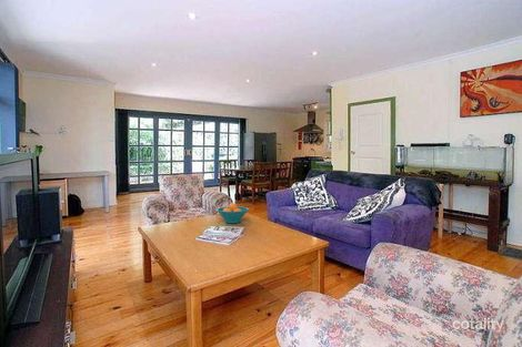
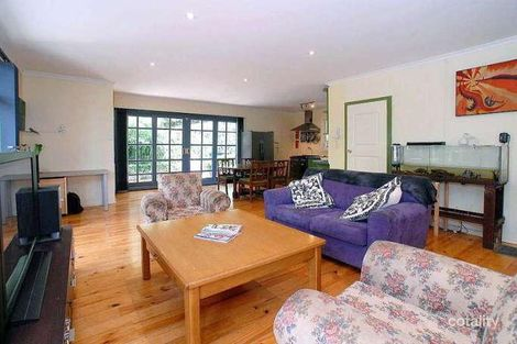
- fruit bowl [215,202,250,224]
